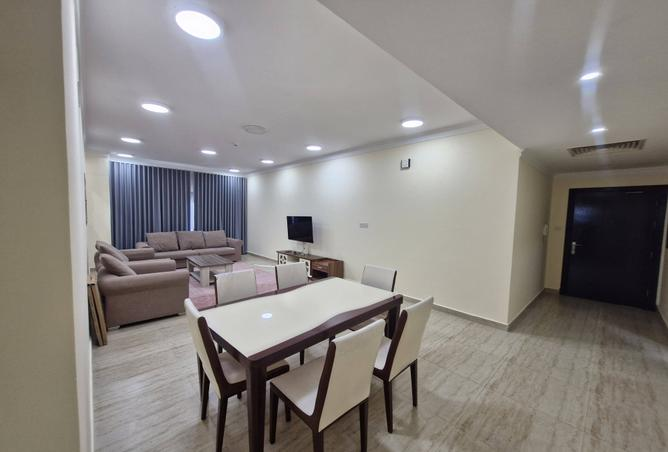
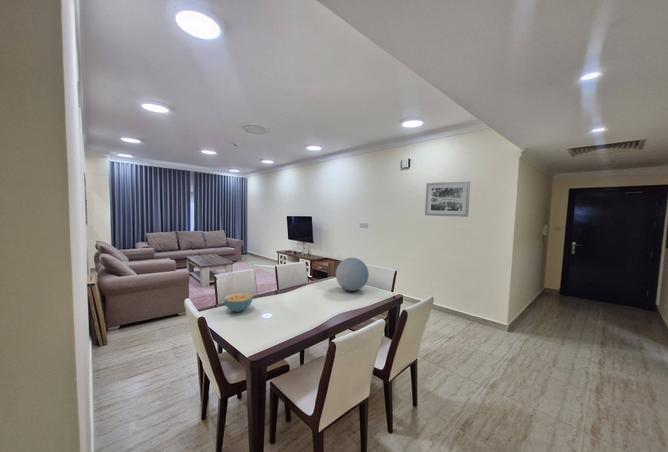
+ wall art [424,180,471,218]
+ decorative orb [335,257,370,292]
+ cereal bowl [223,292,254,313]
